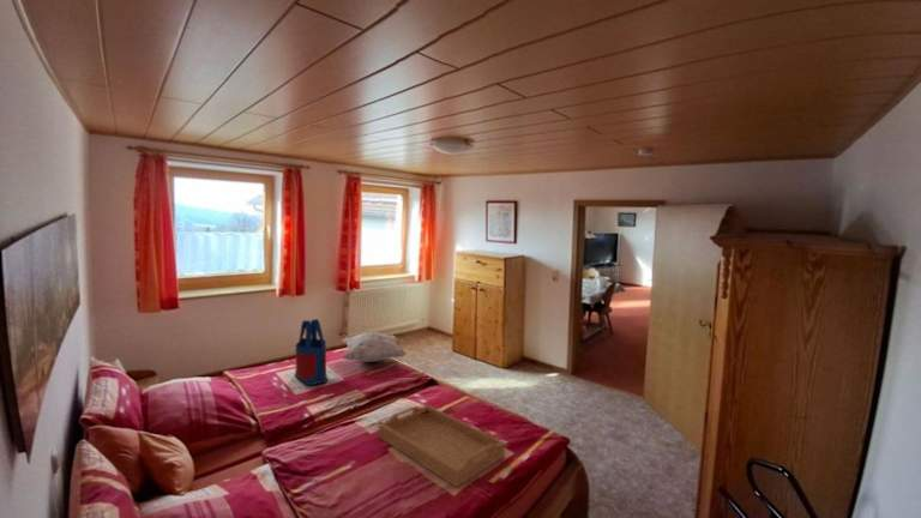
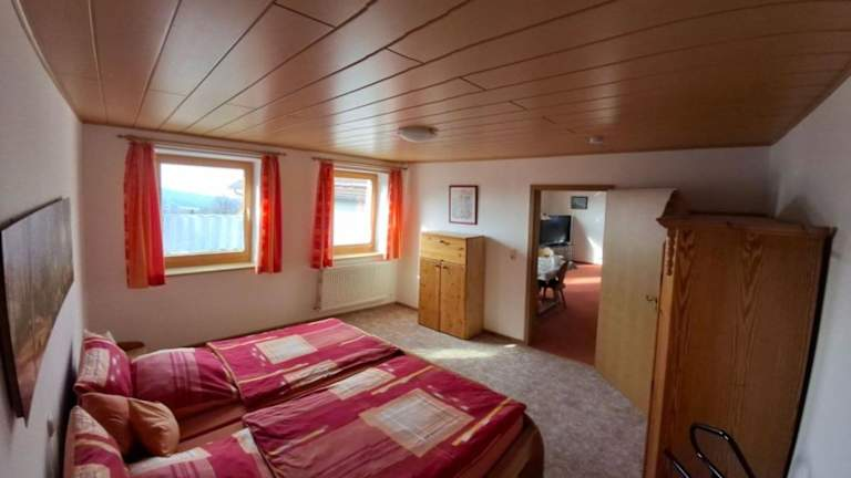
- serving tray [378,404,506,488]
- tote bag [294,318,329,387]
- decorative pillow [341,331,407,363]
